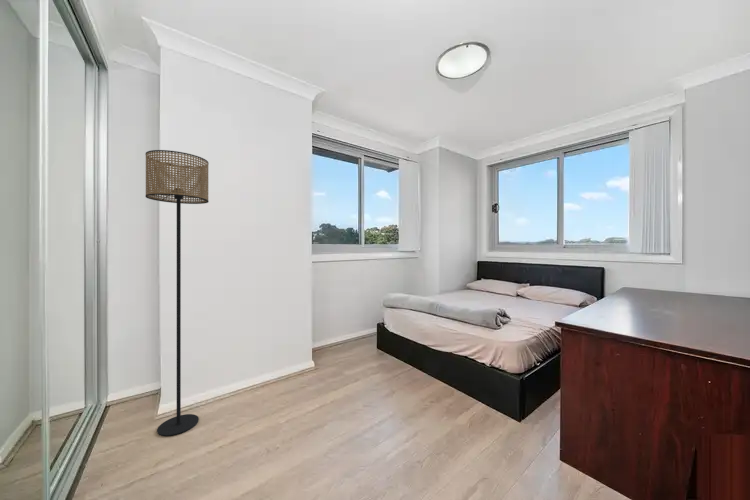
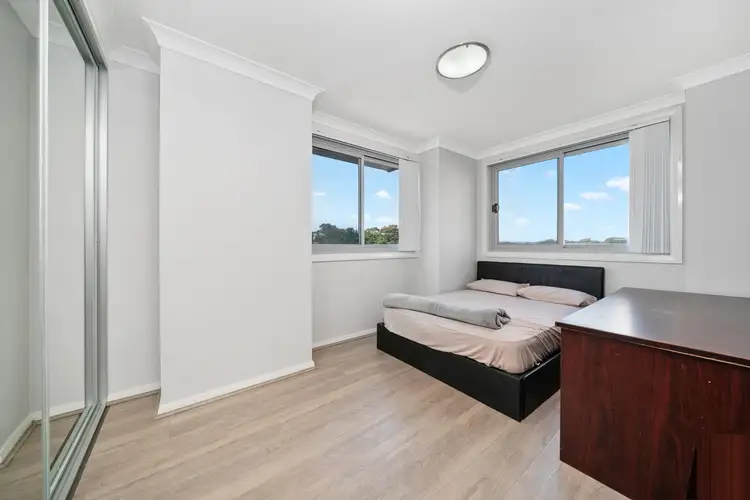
- floor lamp [144,149,210,437]
